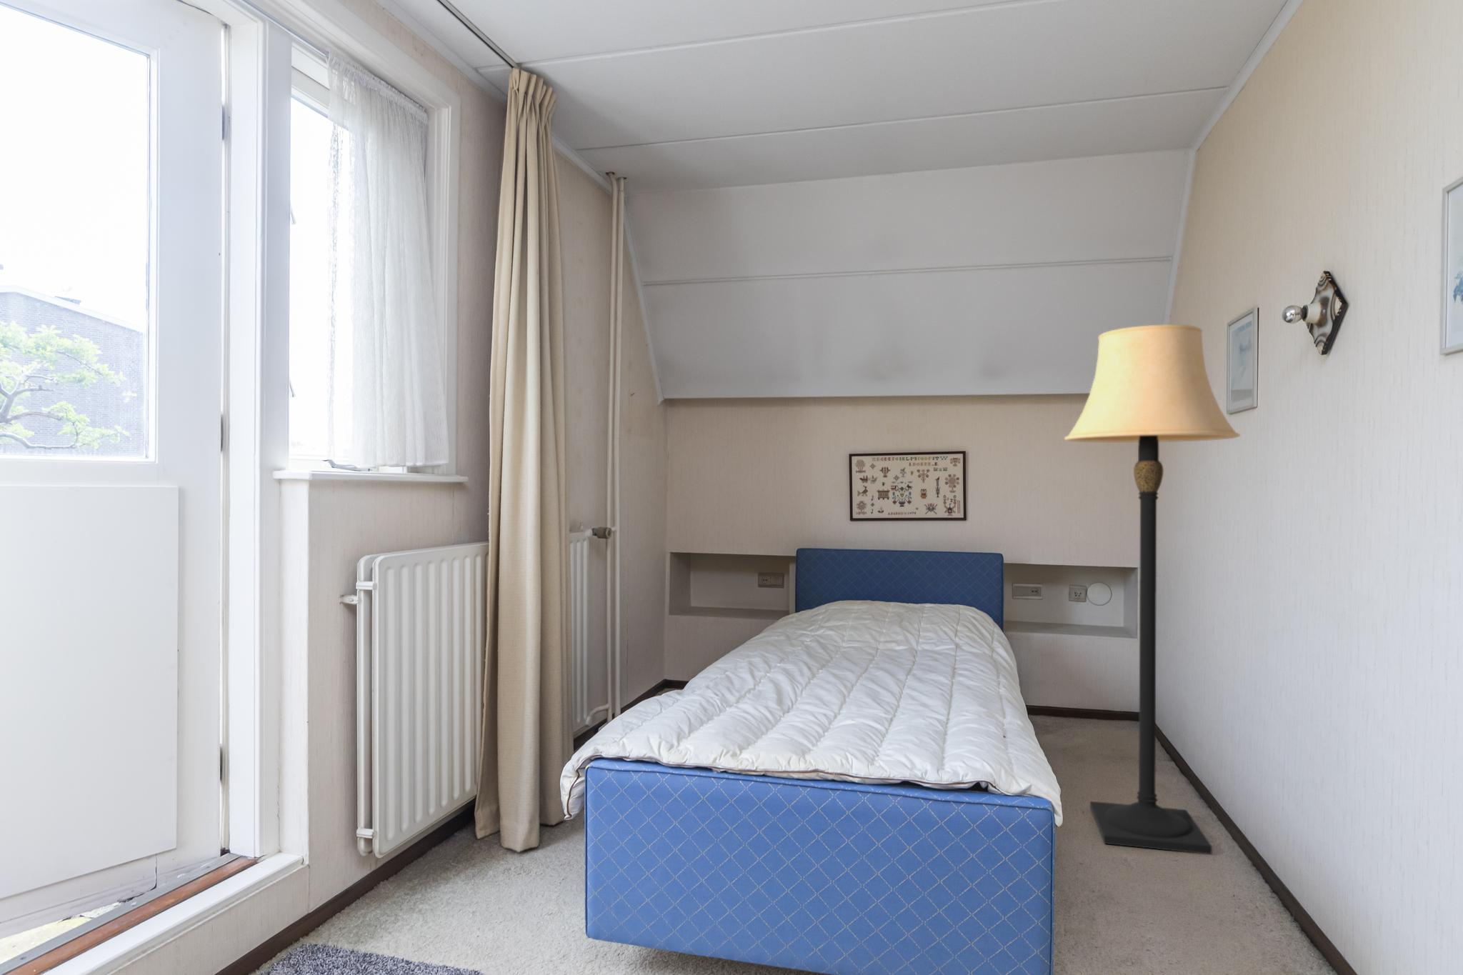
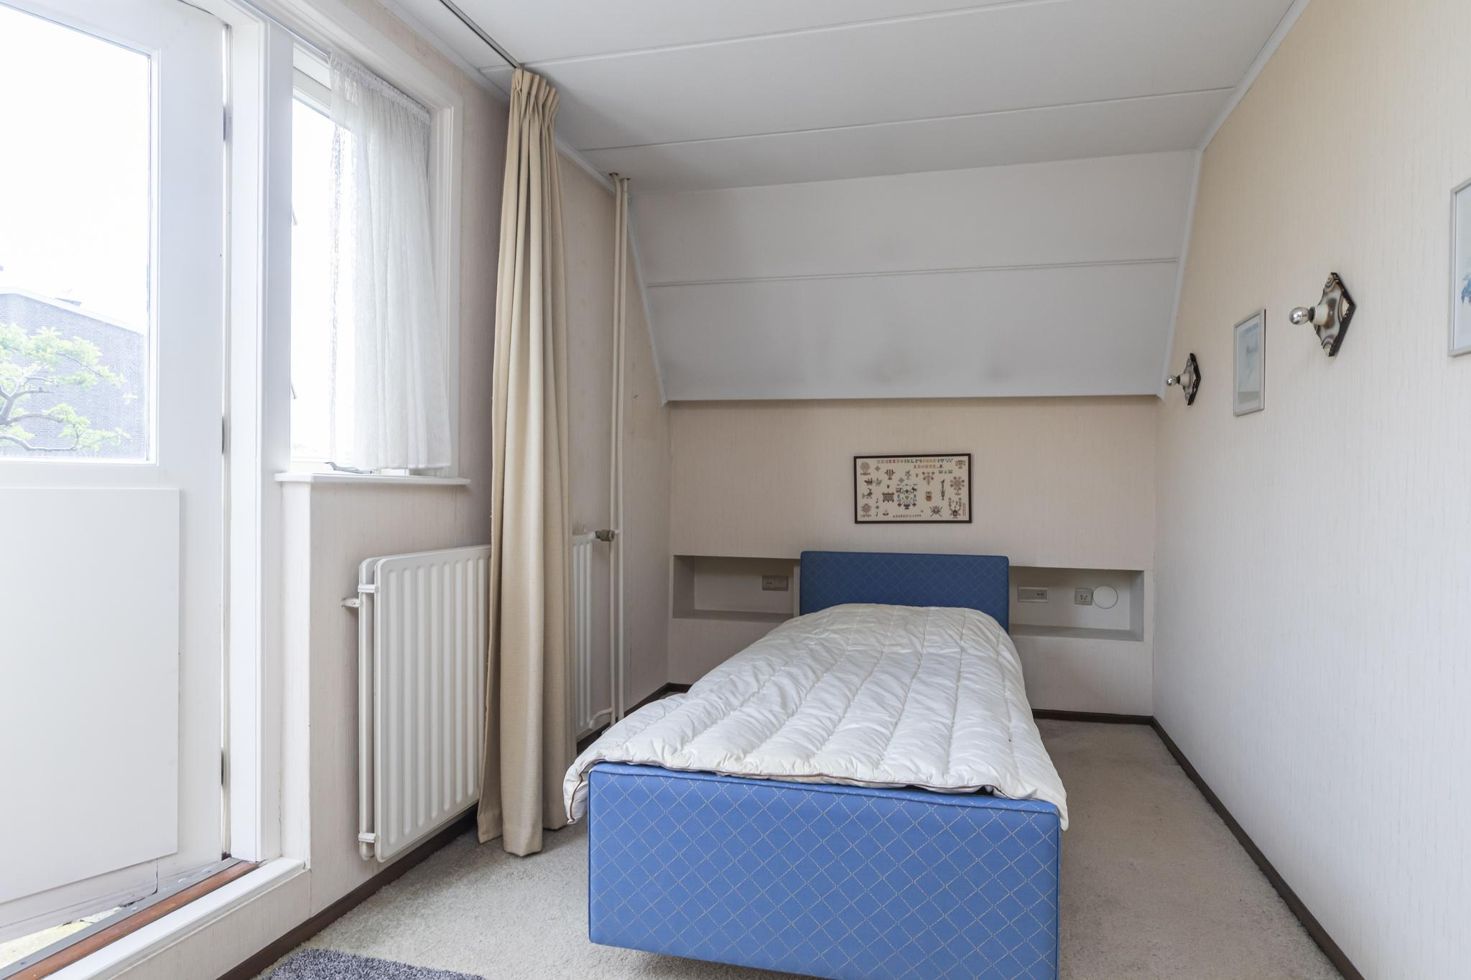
- lamp [1064,323,1241,855]
